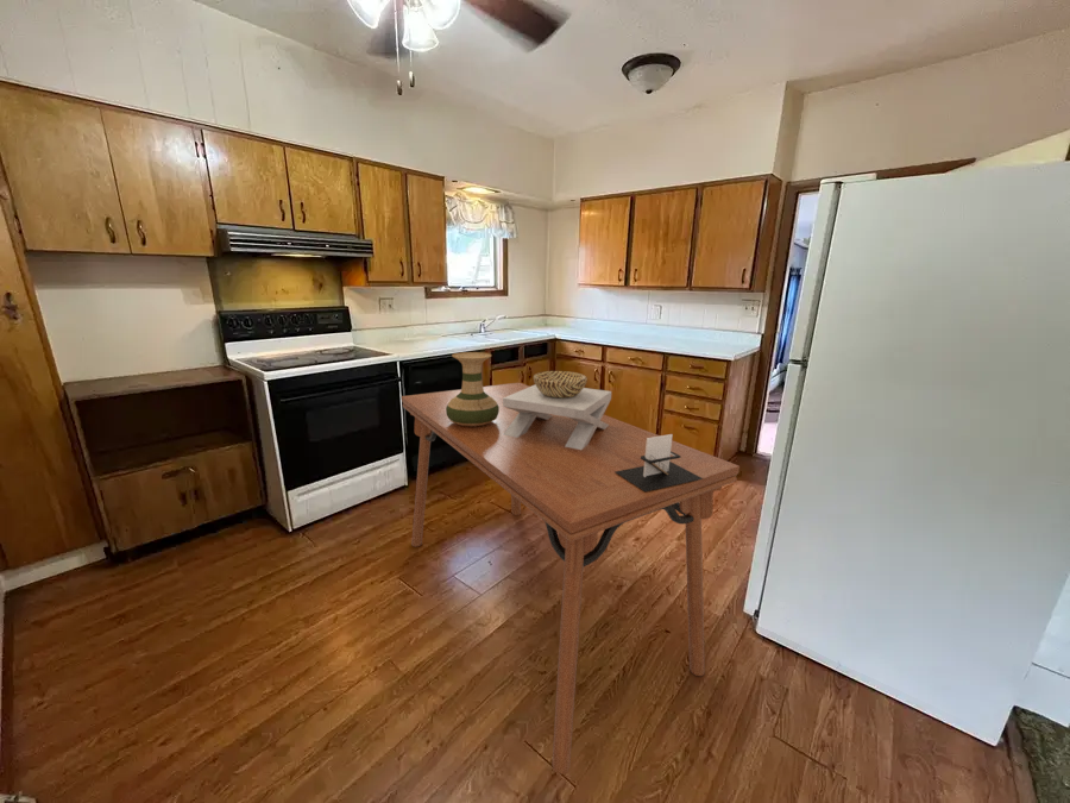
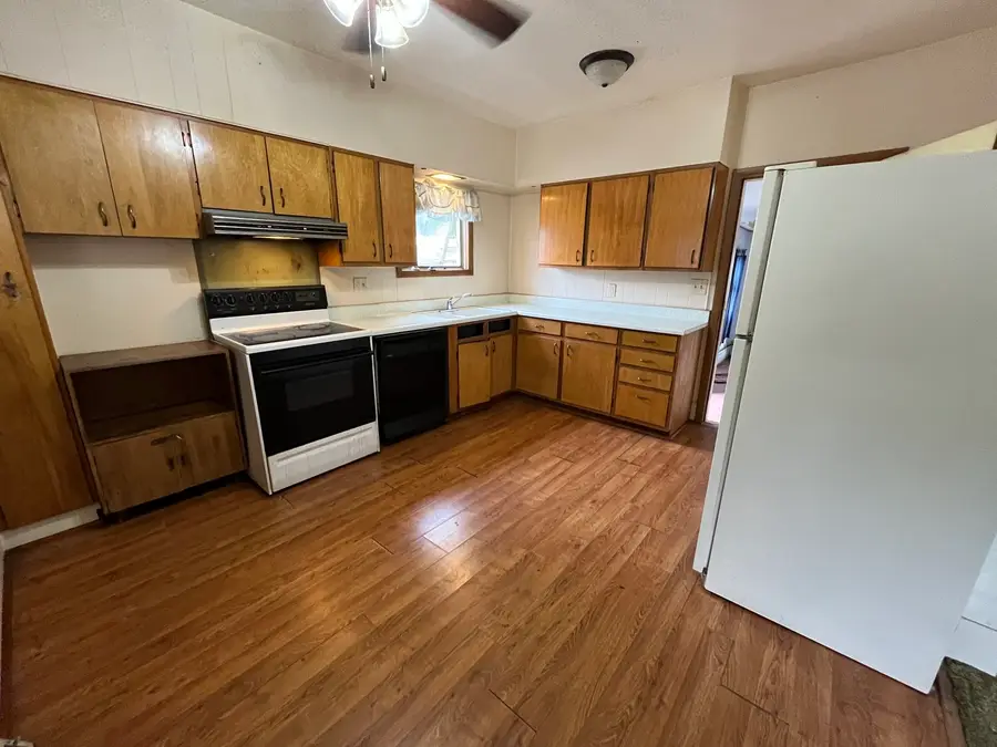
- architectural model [615,433,703,491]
- dining table [401,382,741,776]
- decorative bowl [503,370,612,450]
- vase [446,351,499,426]
